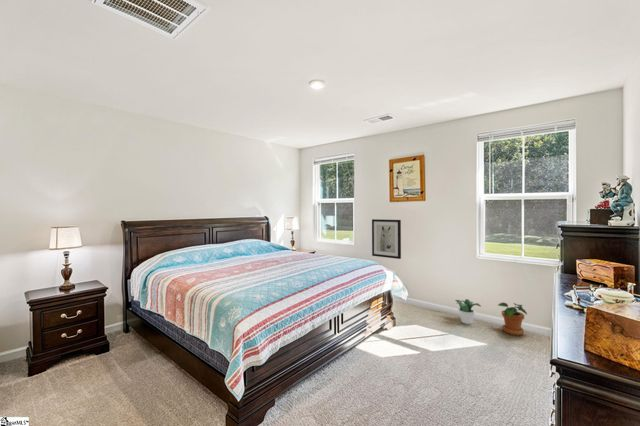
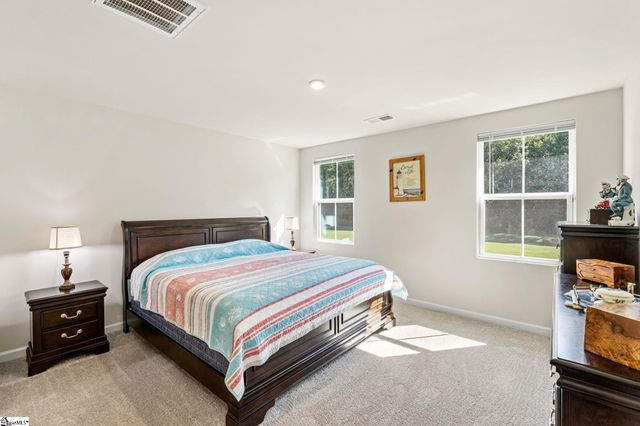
- potted plant [497,301,528,336]
- potted plant [454,298,482,325]
- wall art [371,218,402,260]
